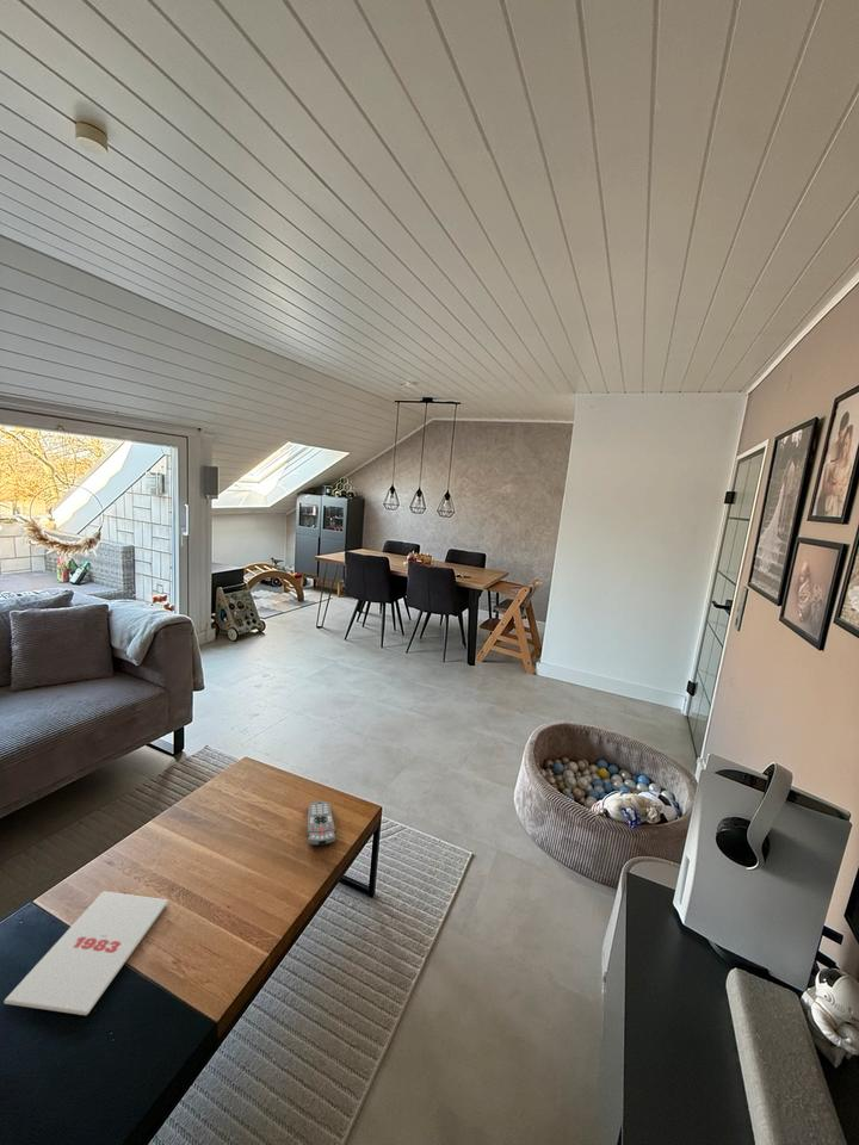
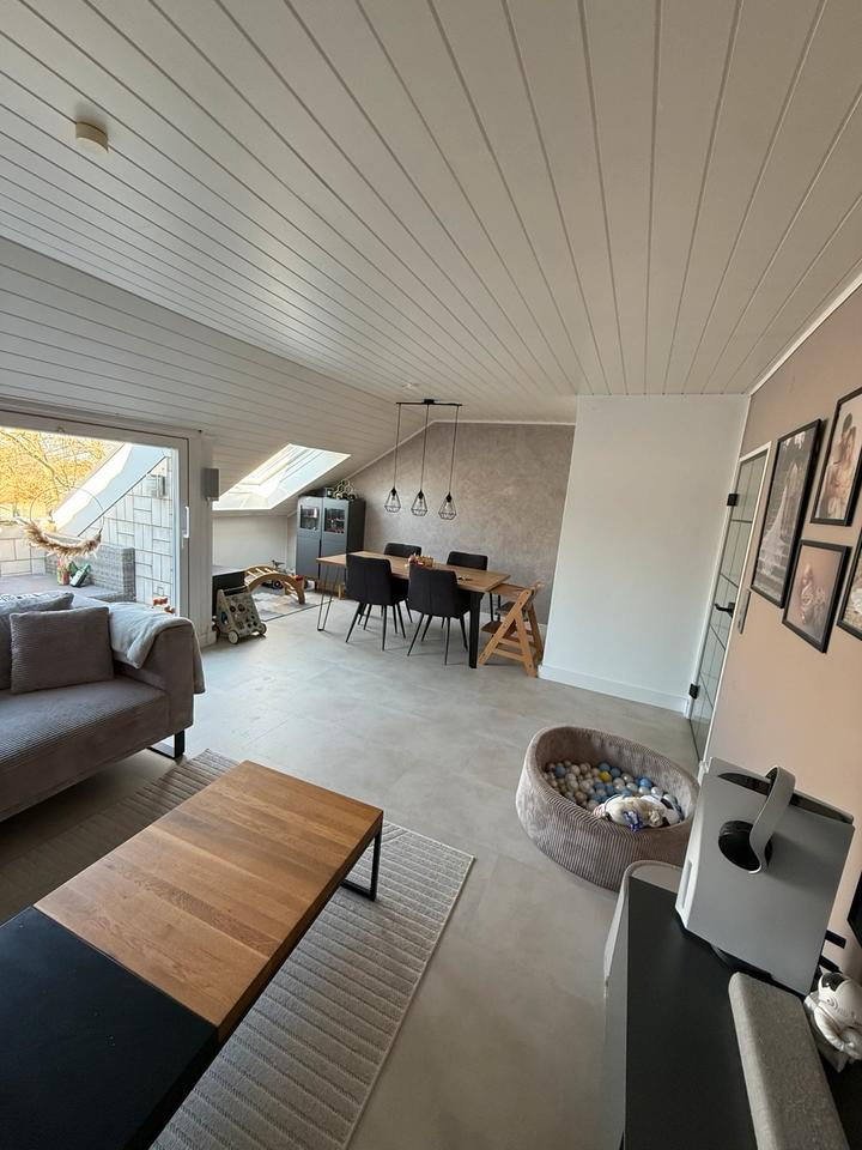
- remote control [307,800,336,847]
- magazine [2,890,169,1016]
